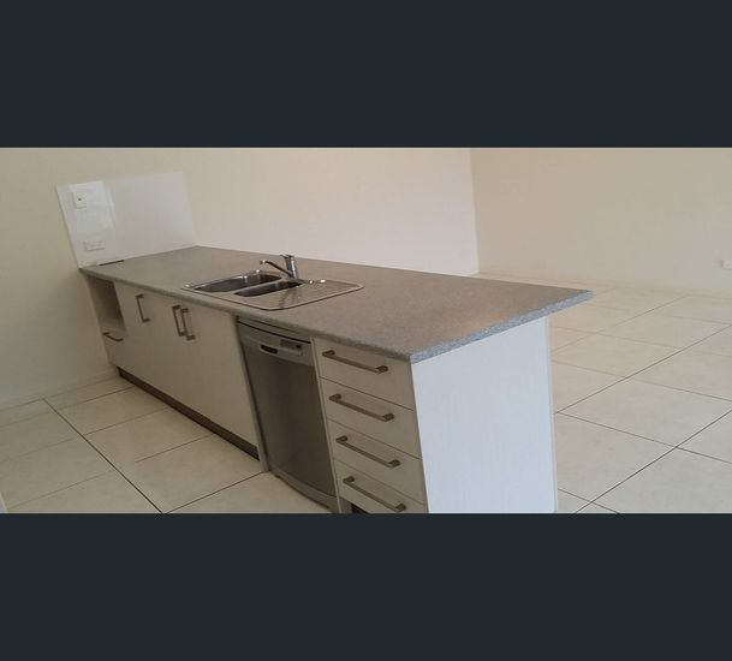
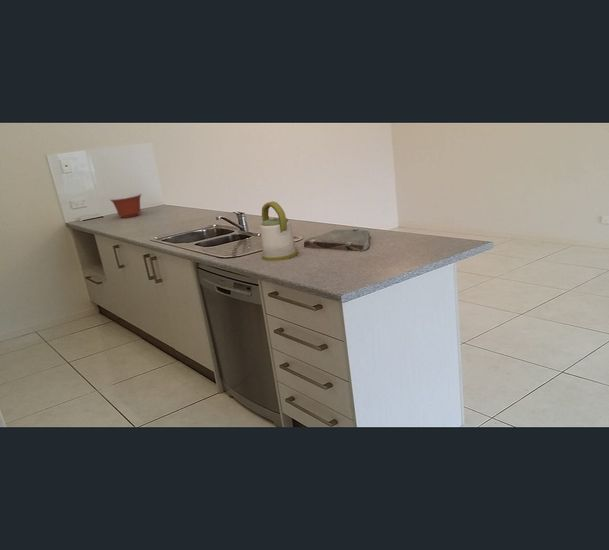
+ mixing bowl [109,193,143,219]
+ kettle [259,201,299,262]
+ cutting board [303,227,371,252]
